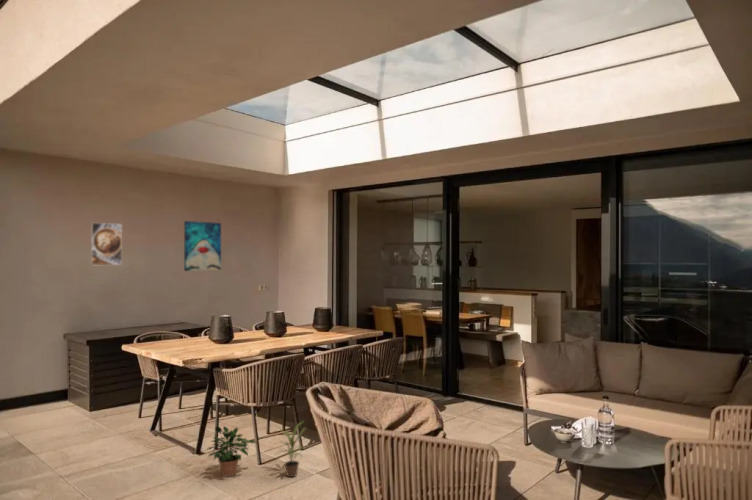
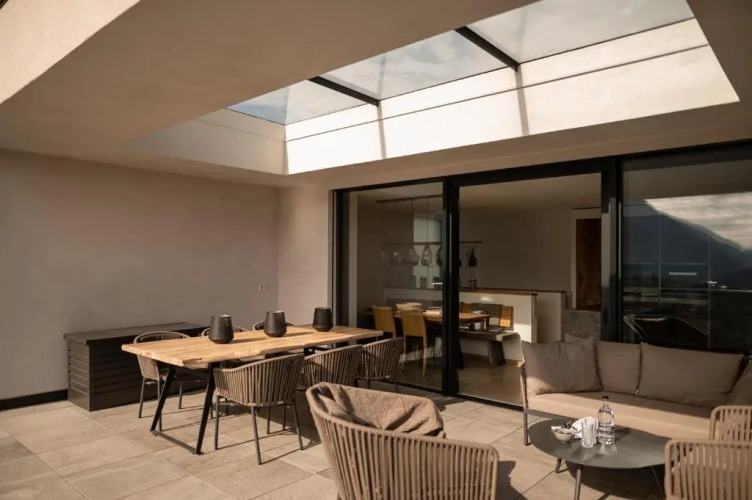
- potted plant [272,420,307,478]
- wall art [183,220,222,272]
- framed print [90,222,123,266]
- potted plant [204,425,257,478]
